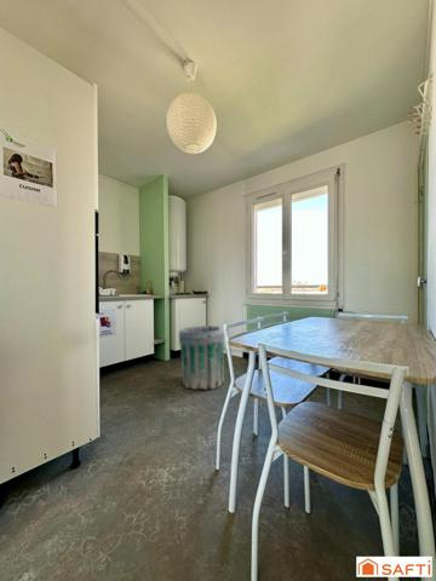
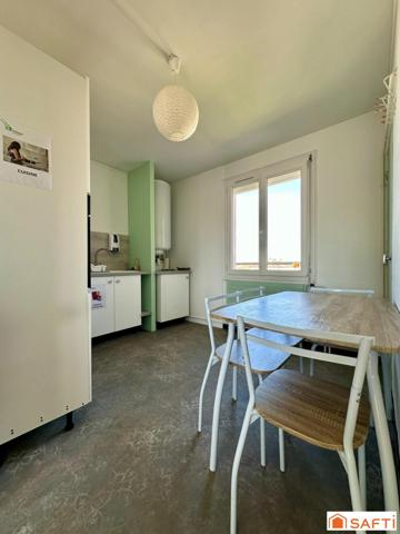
- trash can [178,324,225,391]
